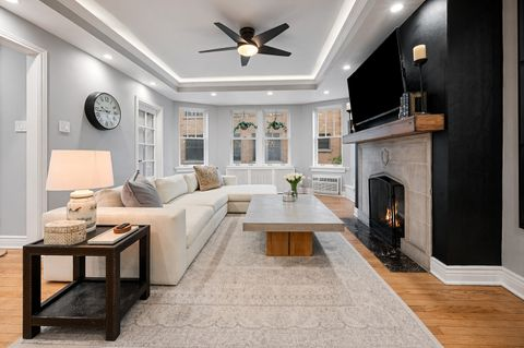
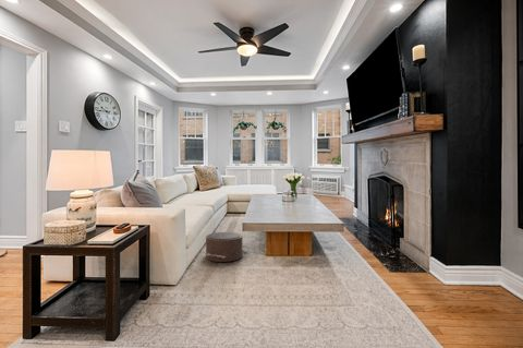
+ pouf [205,231,248,263]
